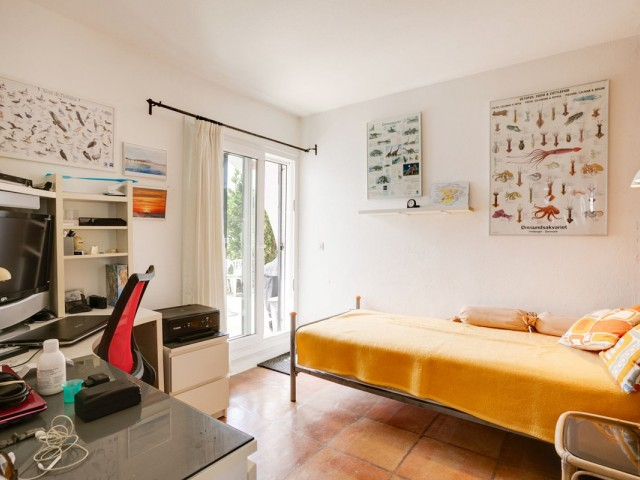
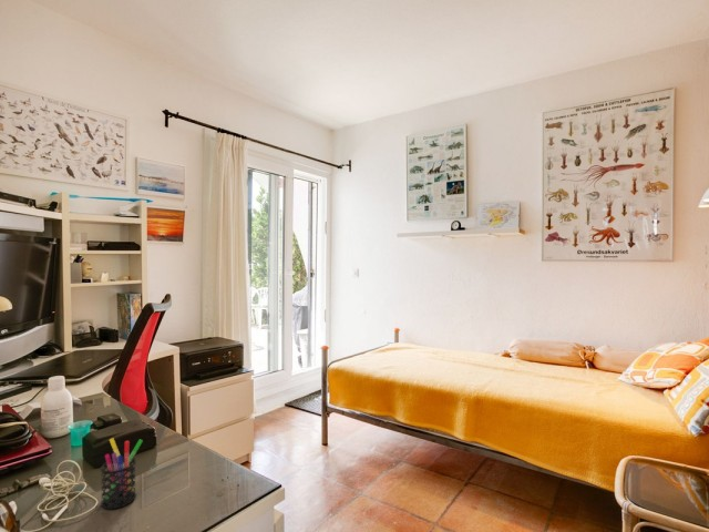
+ pen holder [100,437,144,510]
